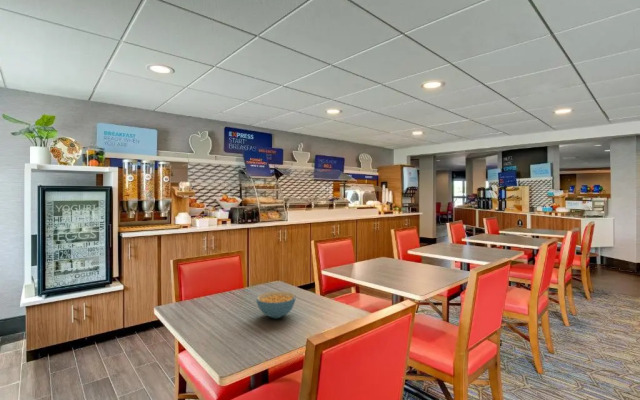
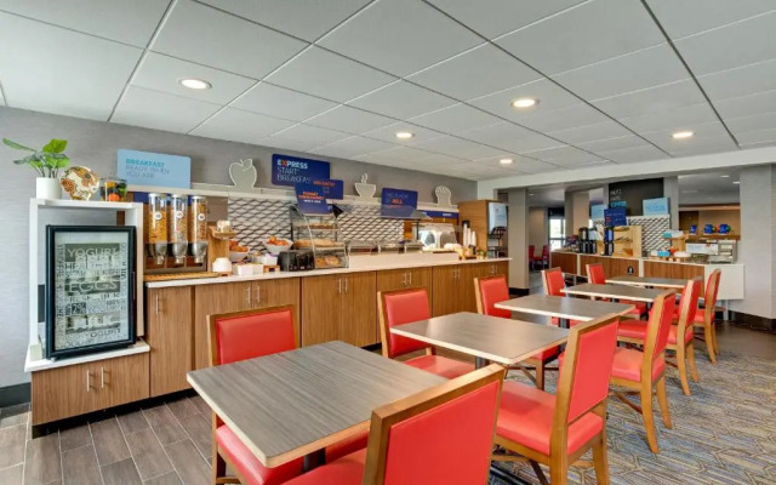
- cereal bowl [255,291,297,319]
